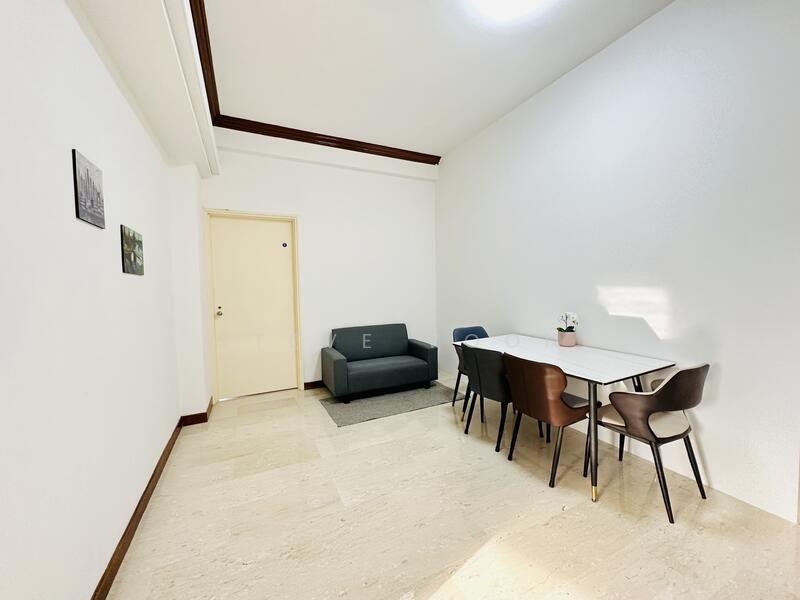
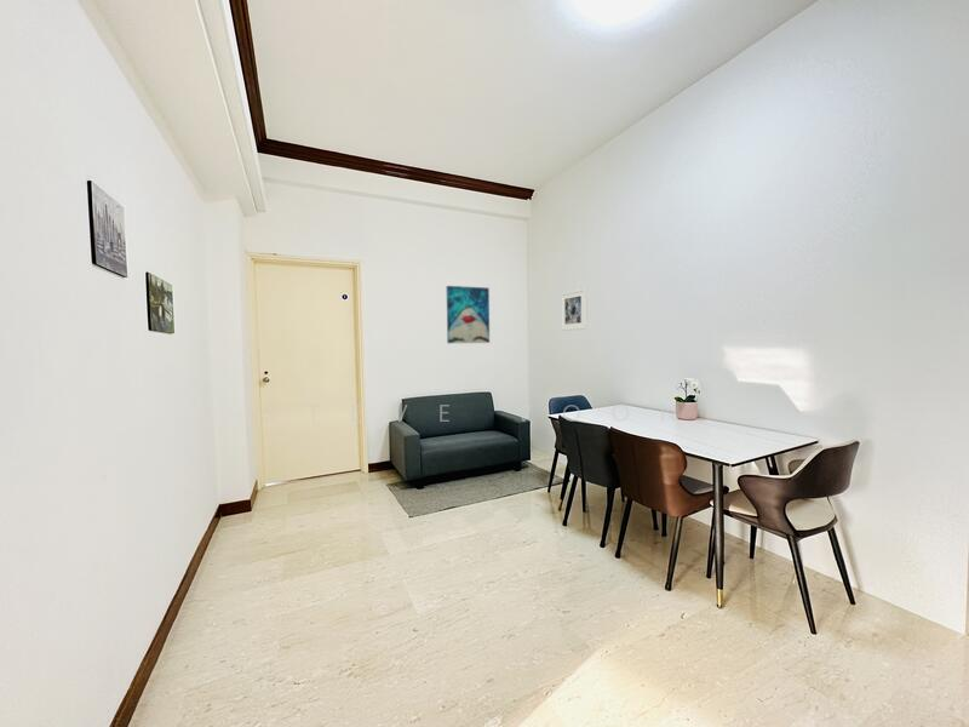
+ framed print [560,287,587,332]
+ wall art [446,285,491,344]
